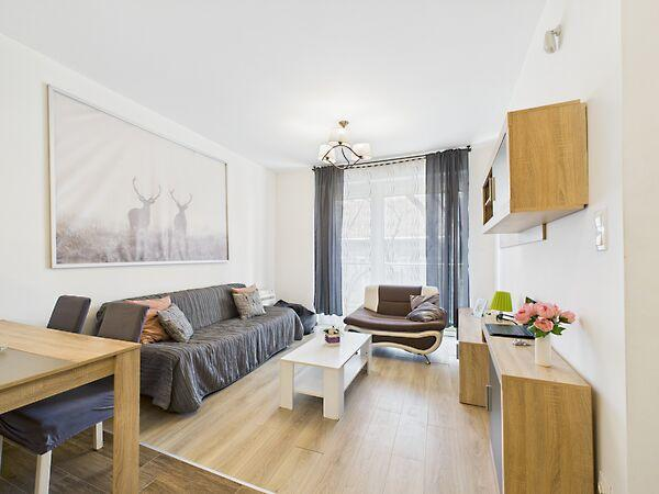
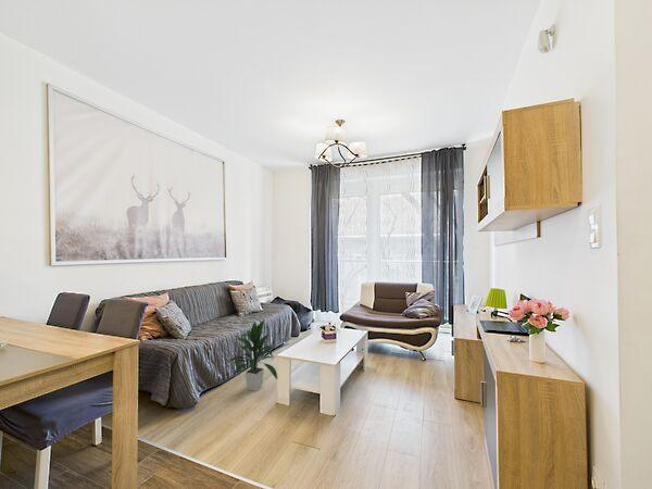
+ indoor plant [226,318,278,392]
